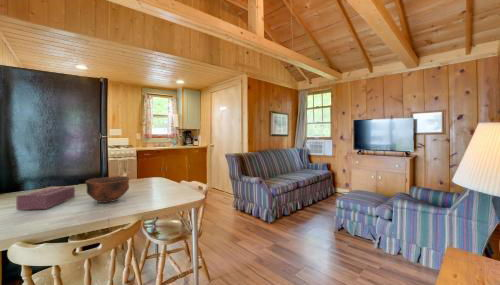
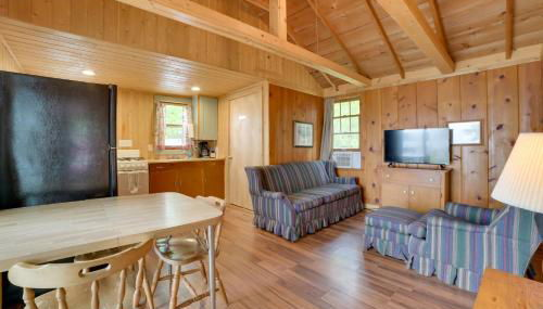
- bowl [84,175,131,204]
- tissue box [15,185,76,211]
